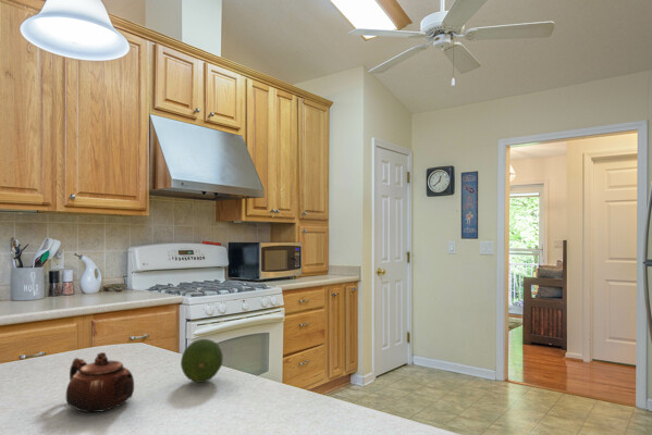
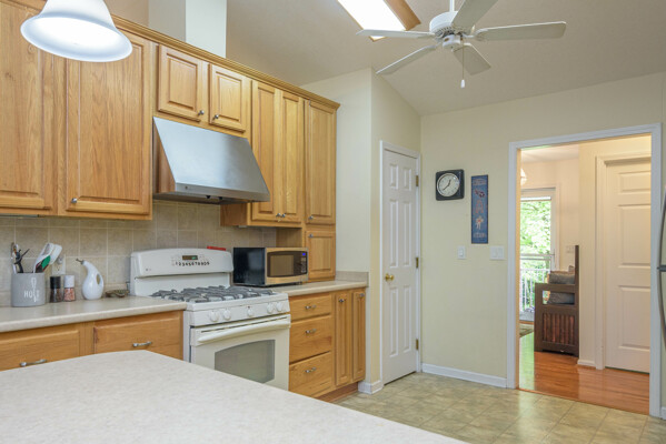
- fruit [180,338,223,384]
- teapot [65,351,135,413]
